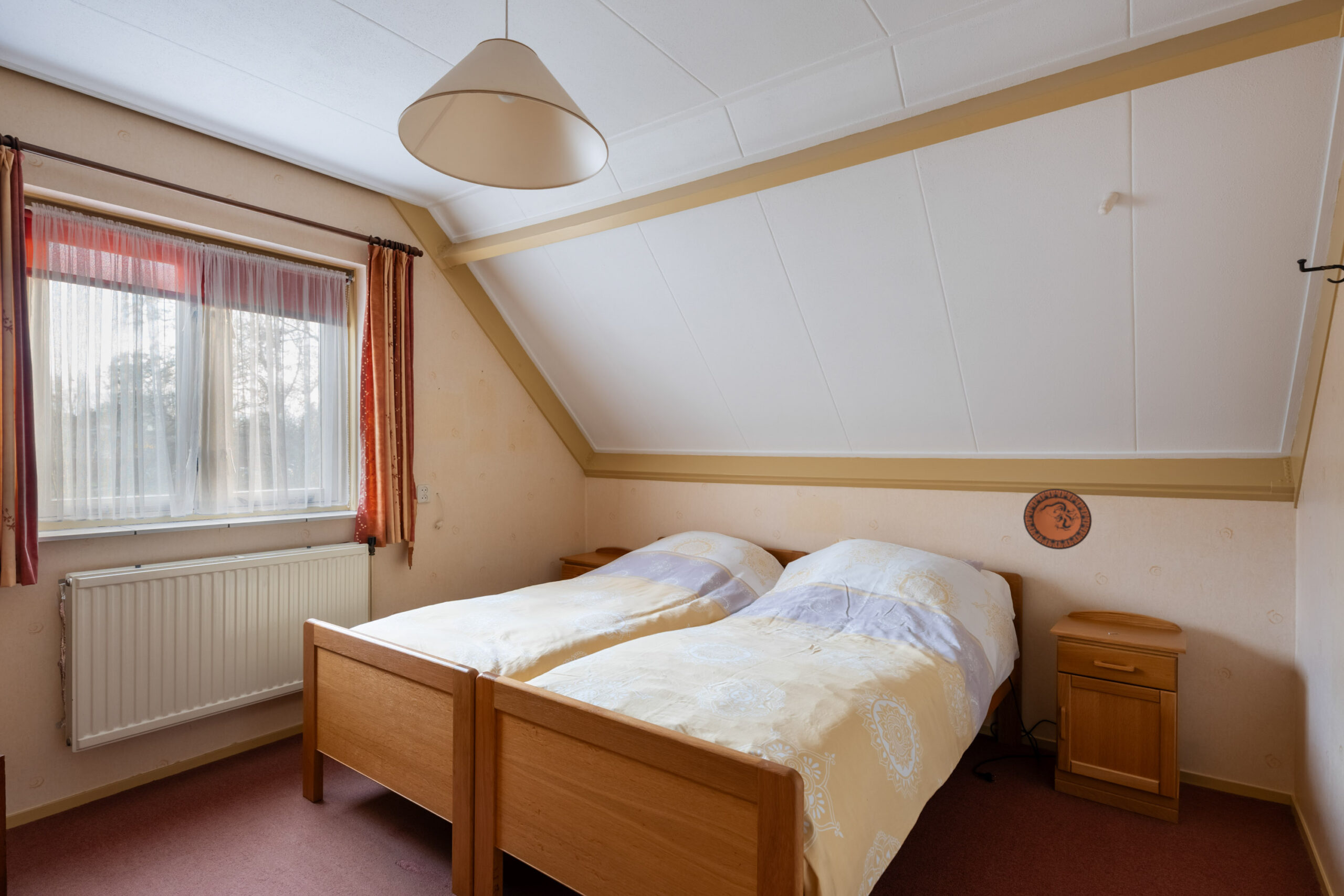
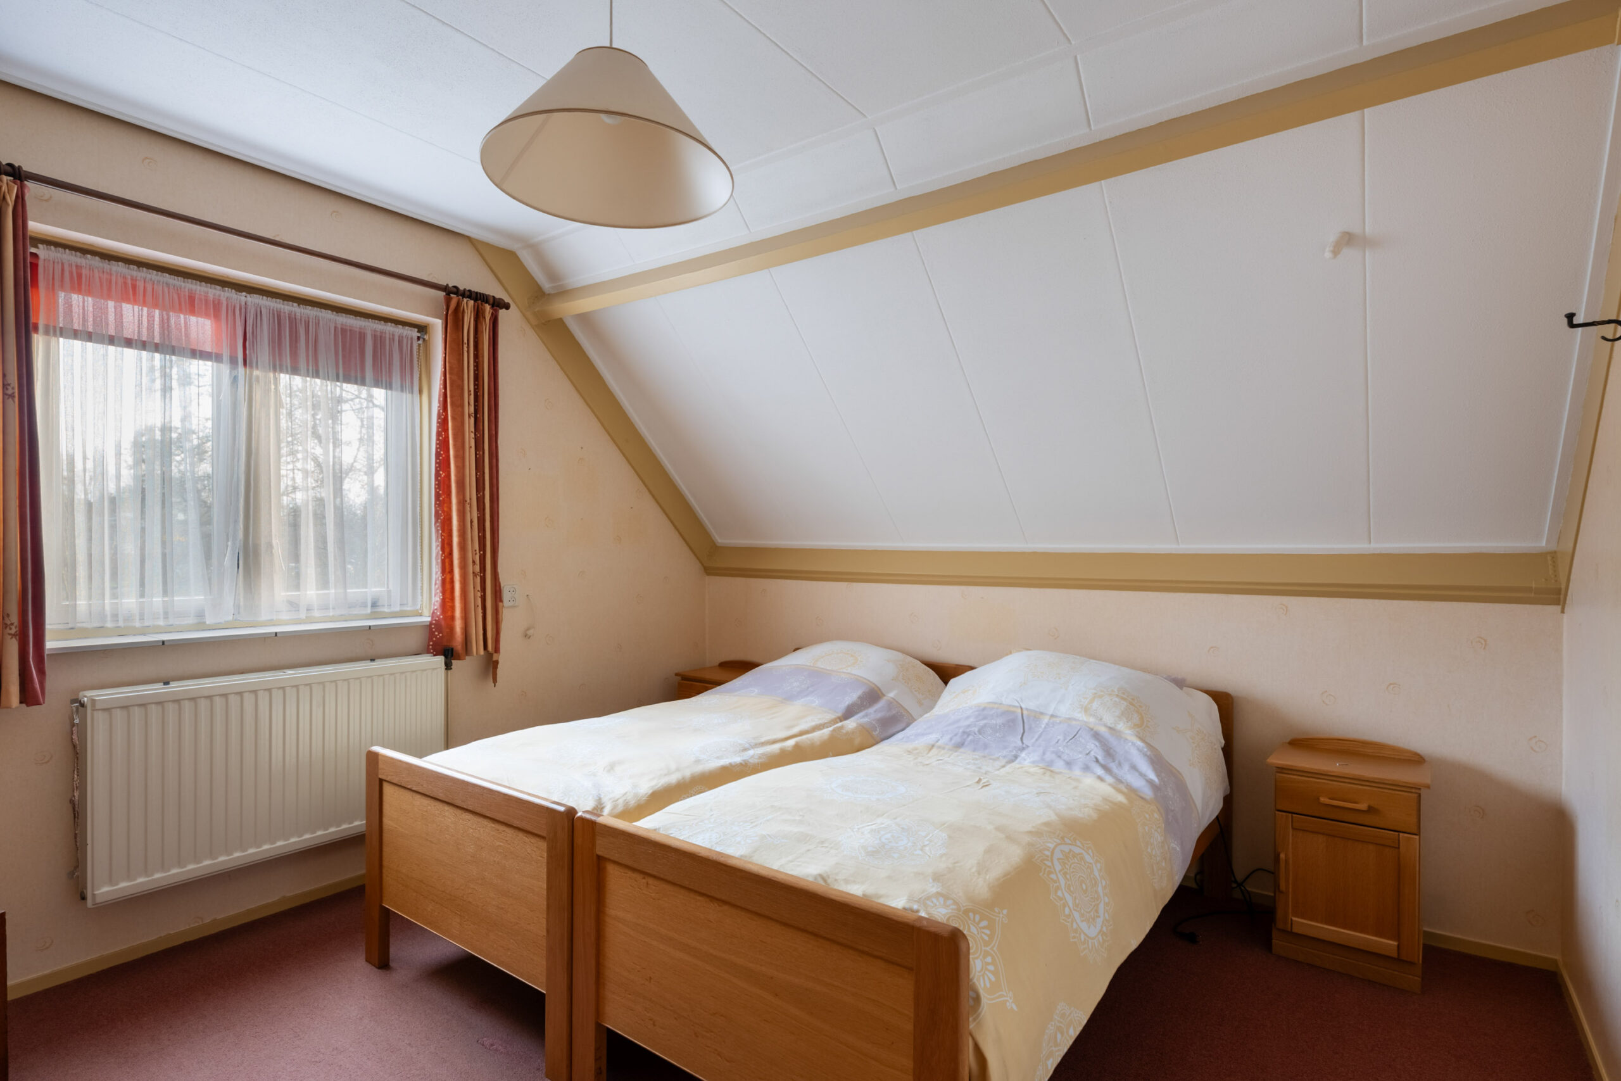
- decorative plate [1023,488,1093,550]
